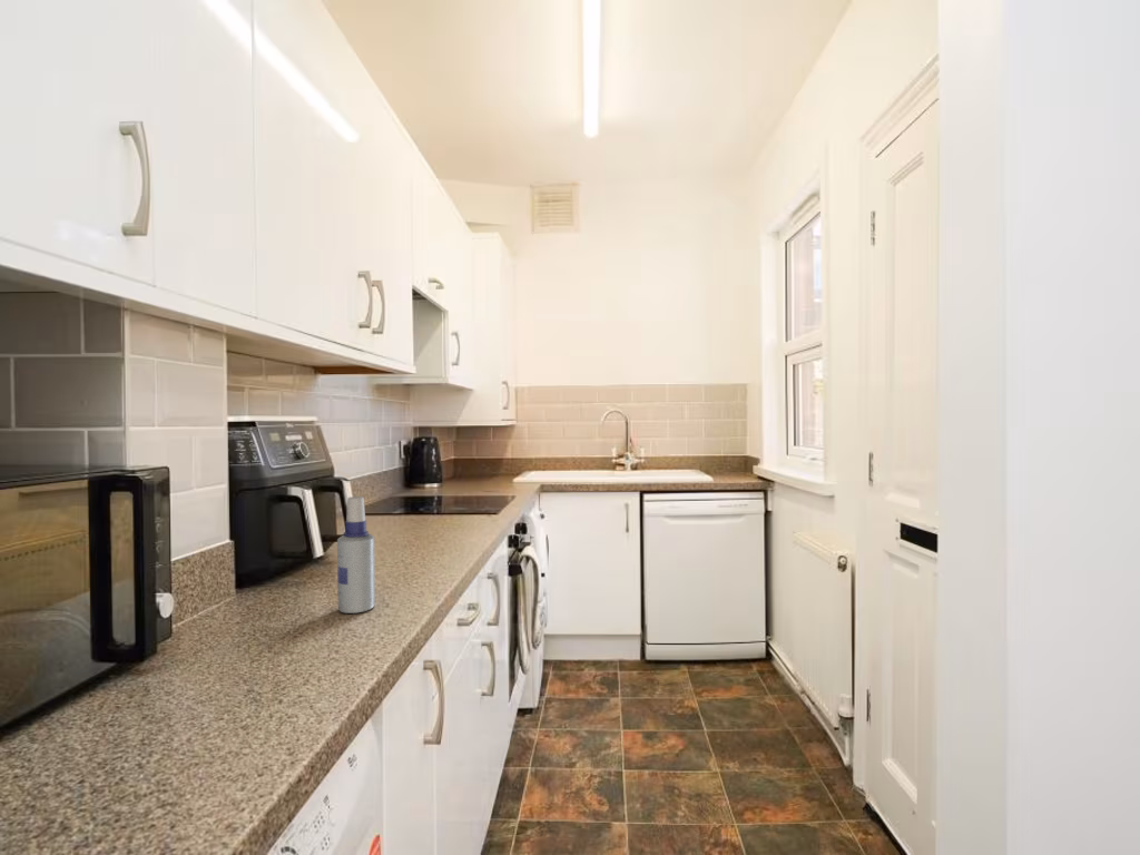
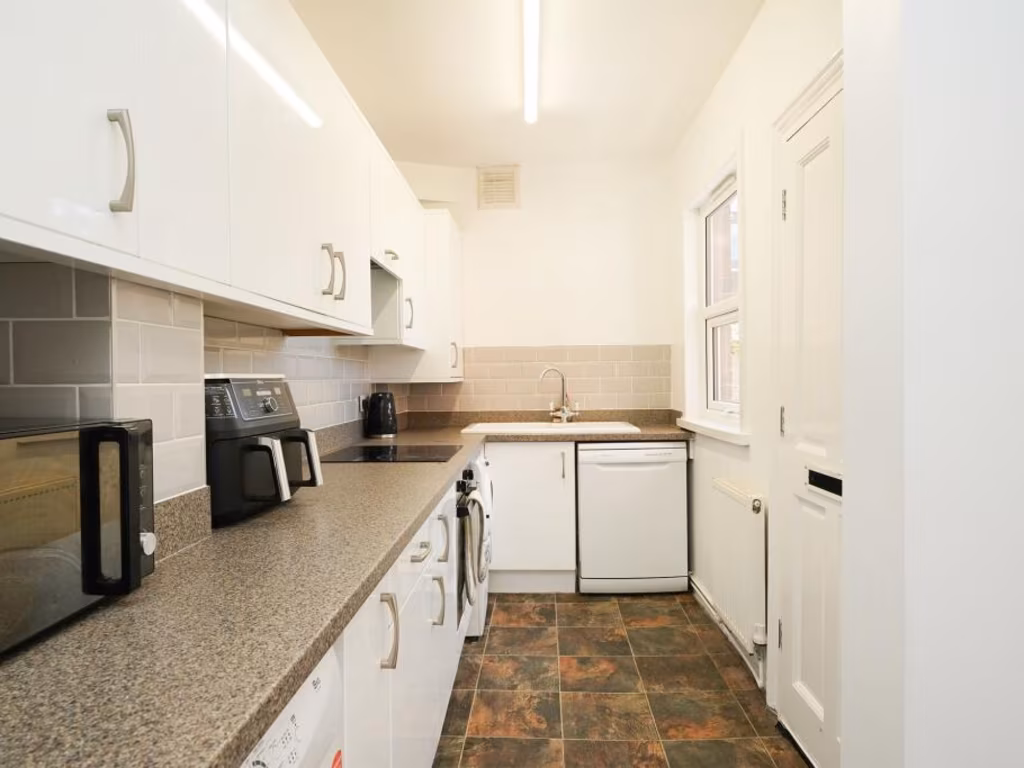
- spray bottle [336,495,376,615]
